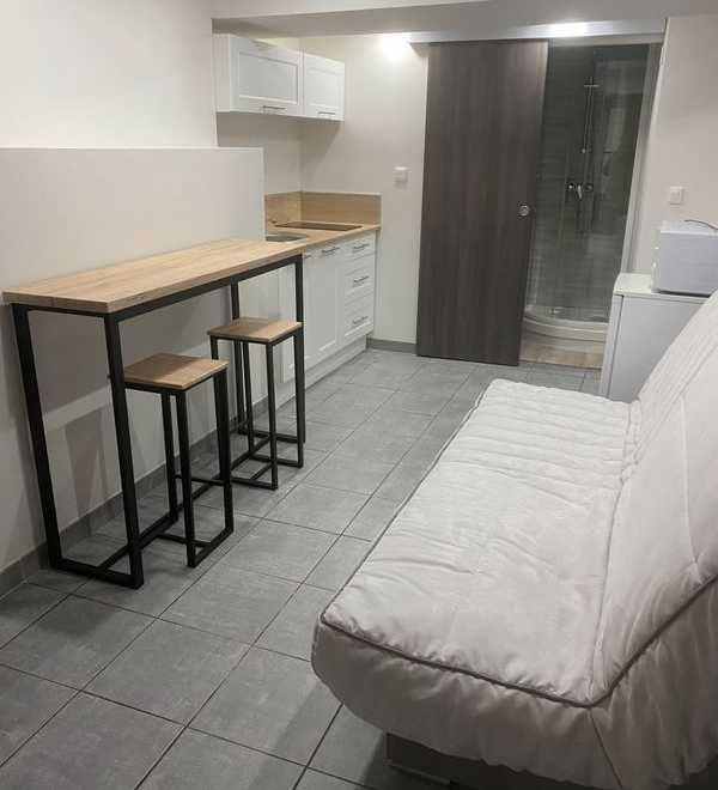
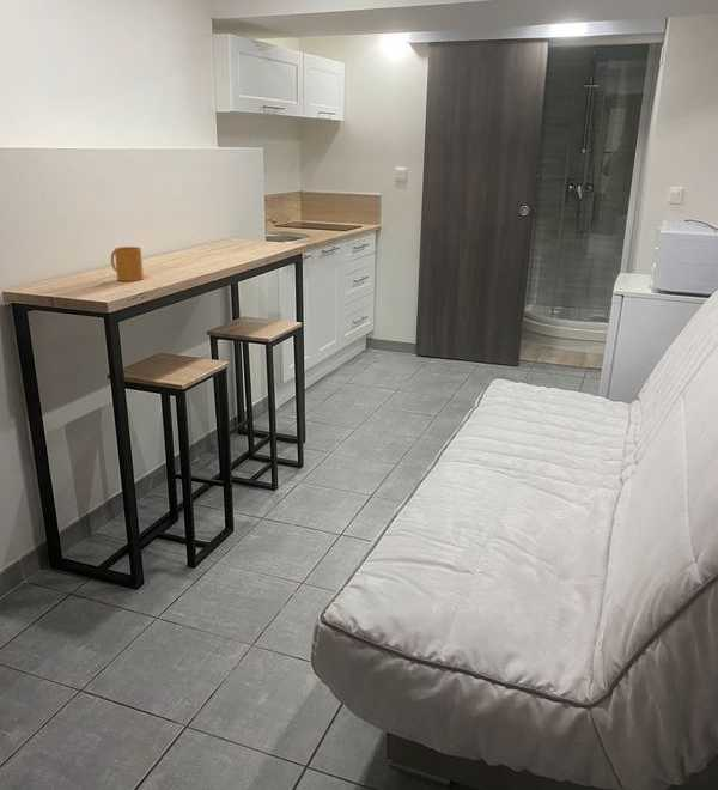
+ mug [110,245,145,282]
